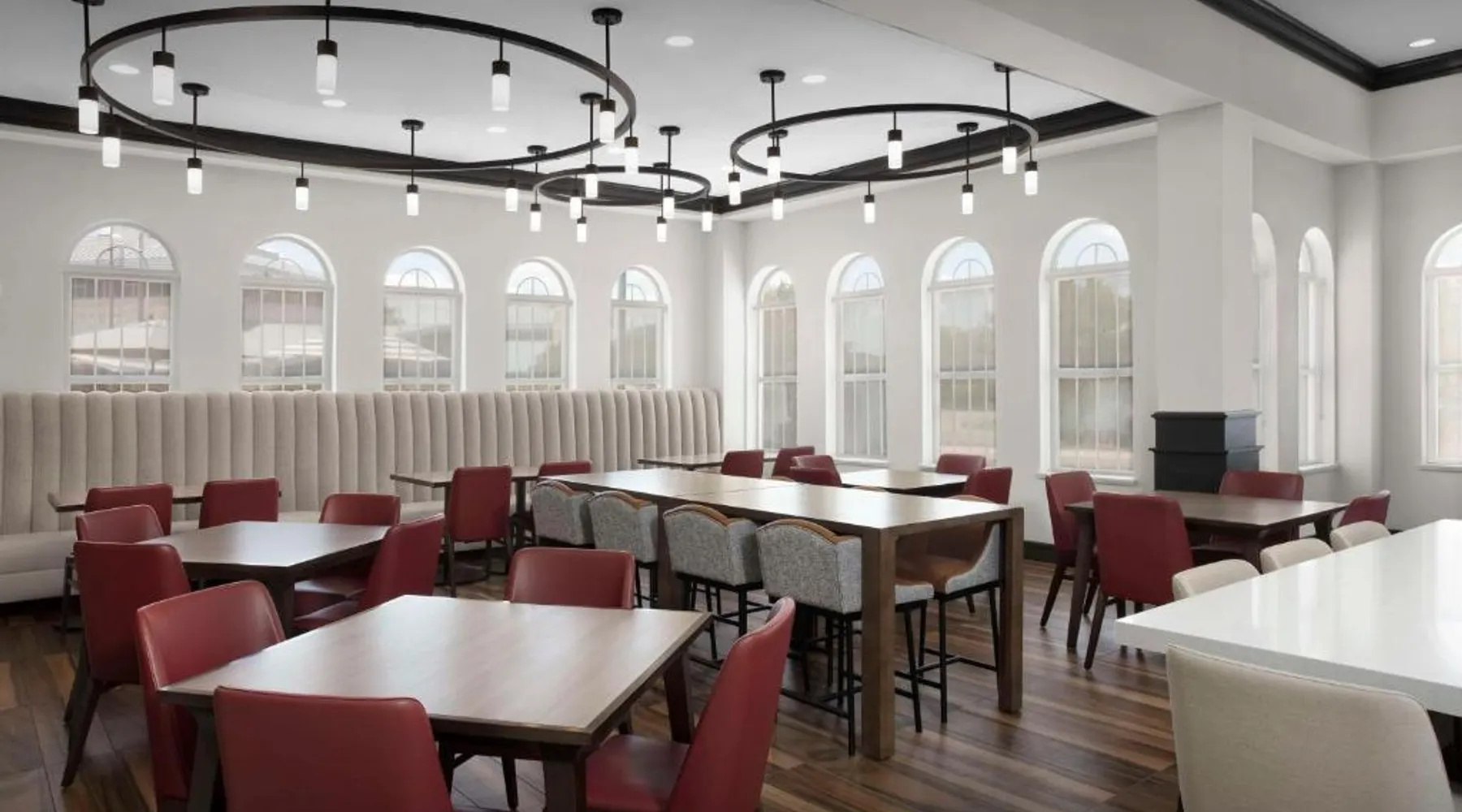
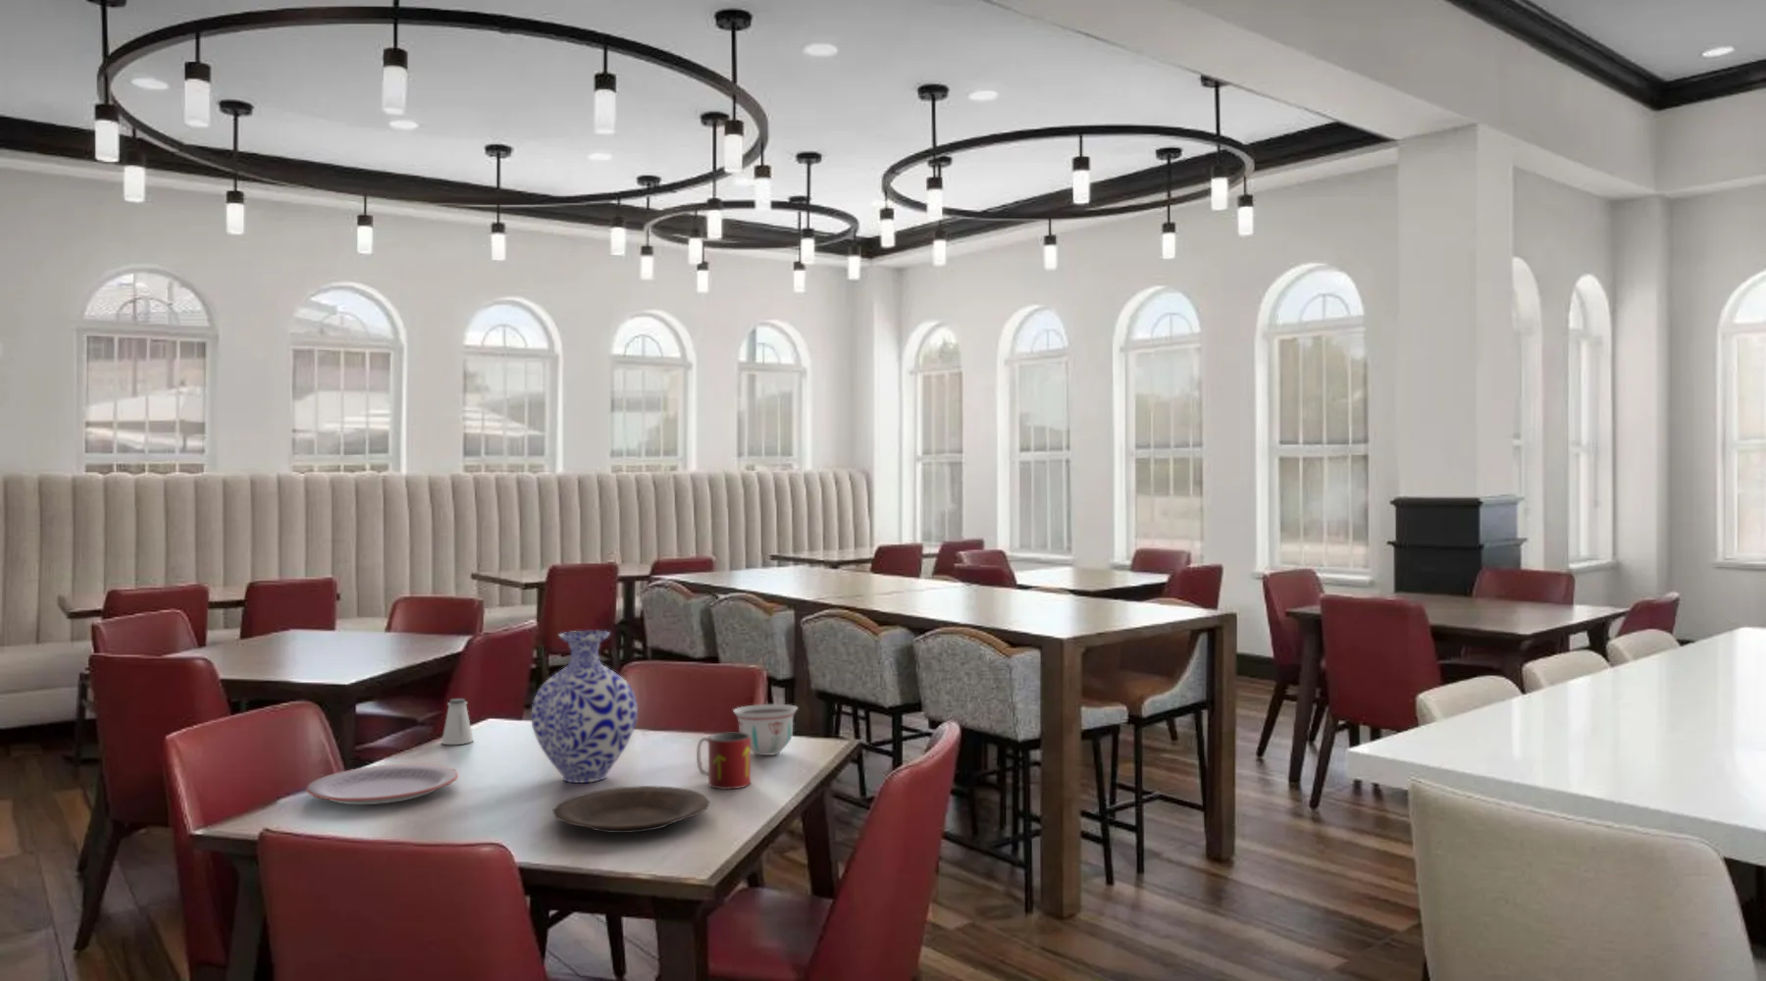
+ mug [696,732,751,790]
+ vase [530,629,639,784]
+ bowl [732,703,798,756]
+ plate [306,764,459,806]
+ plate [551,785,710,834]
+ saltshaker [441,697,475,745]
